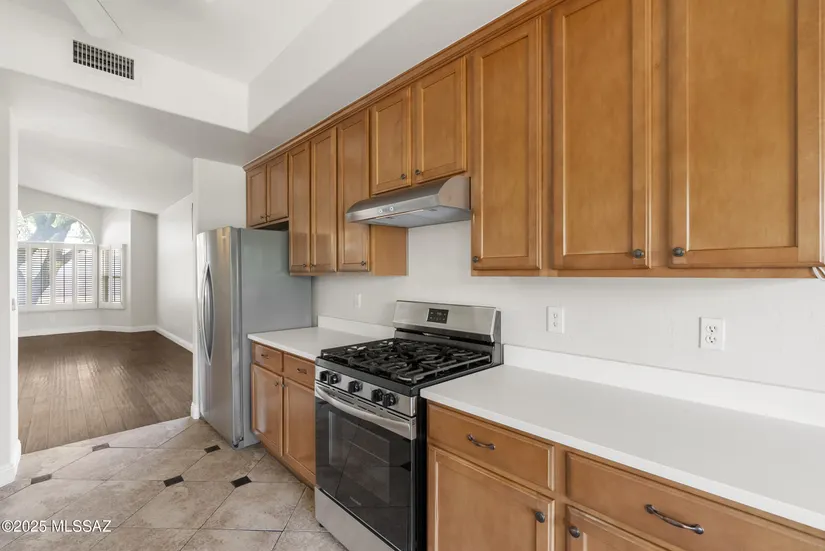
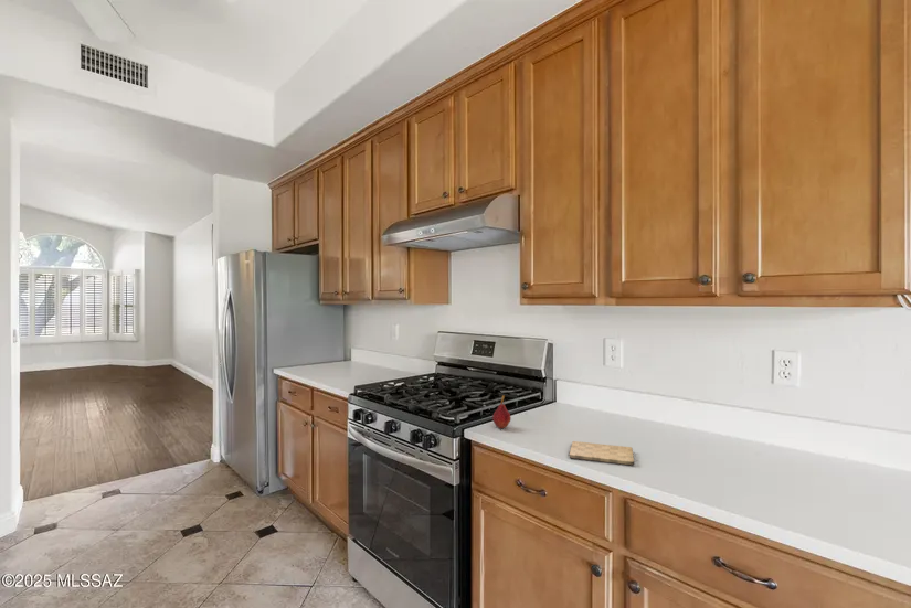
+ fruit [491,394,512,429]
+ cutting board [569,440,635,467]
